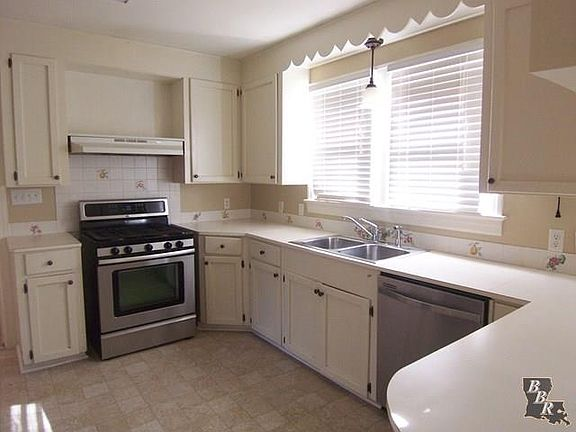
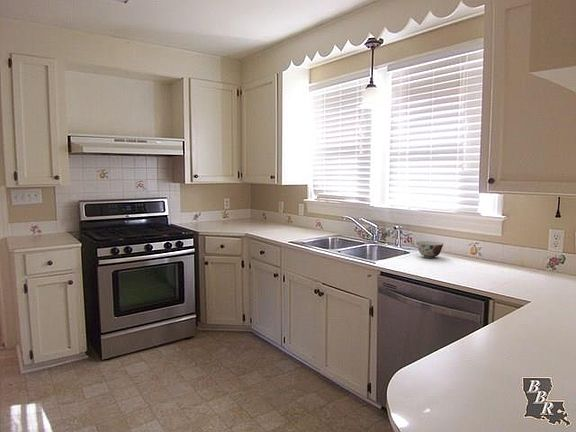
+ soup bowl [416,240,444,259]
